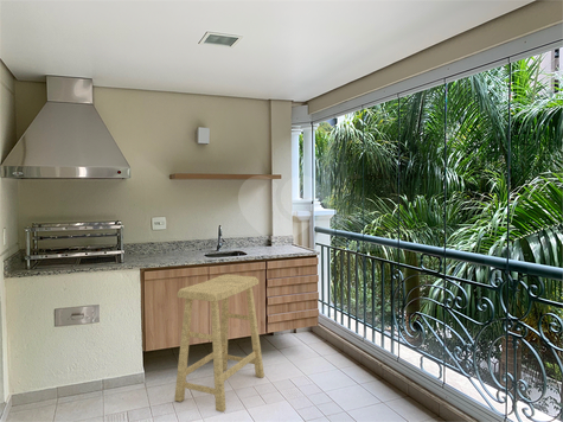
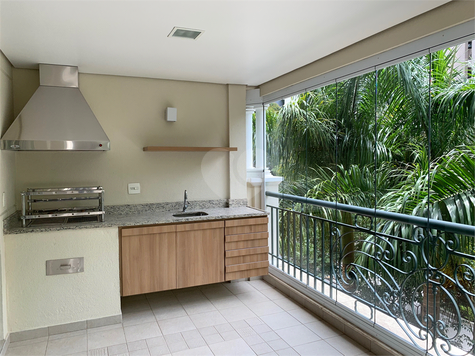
- stool [173,274,265,414]
